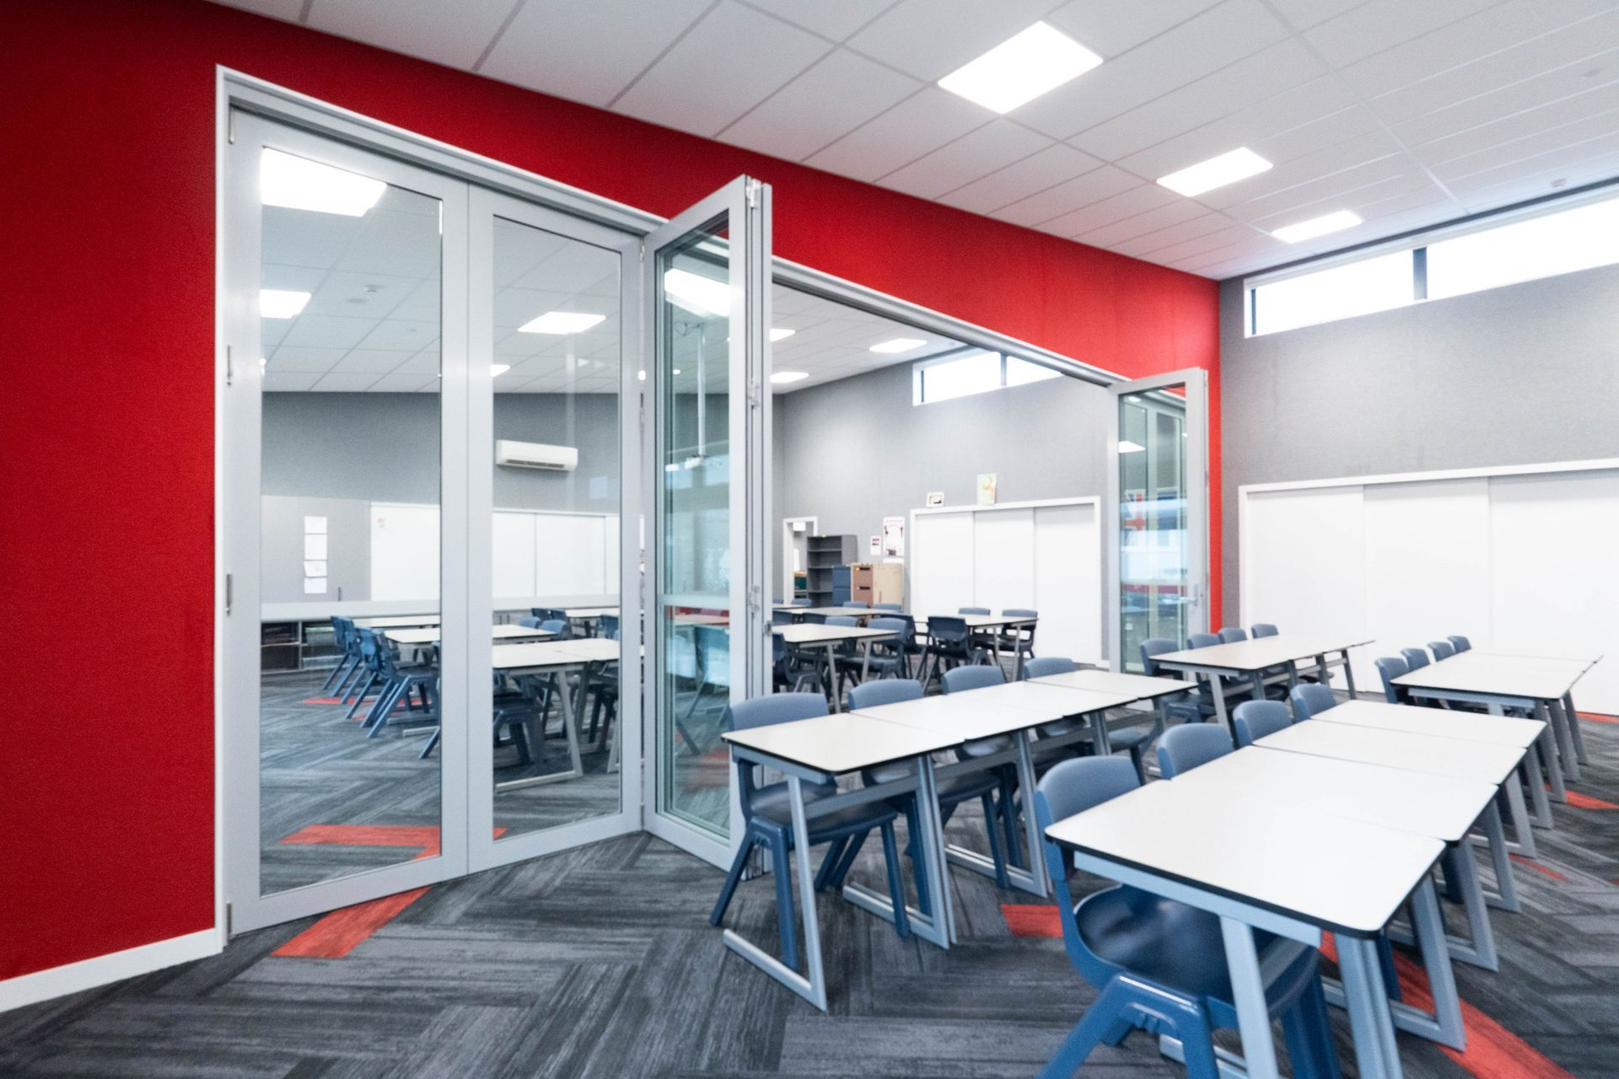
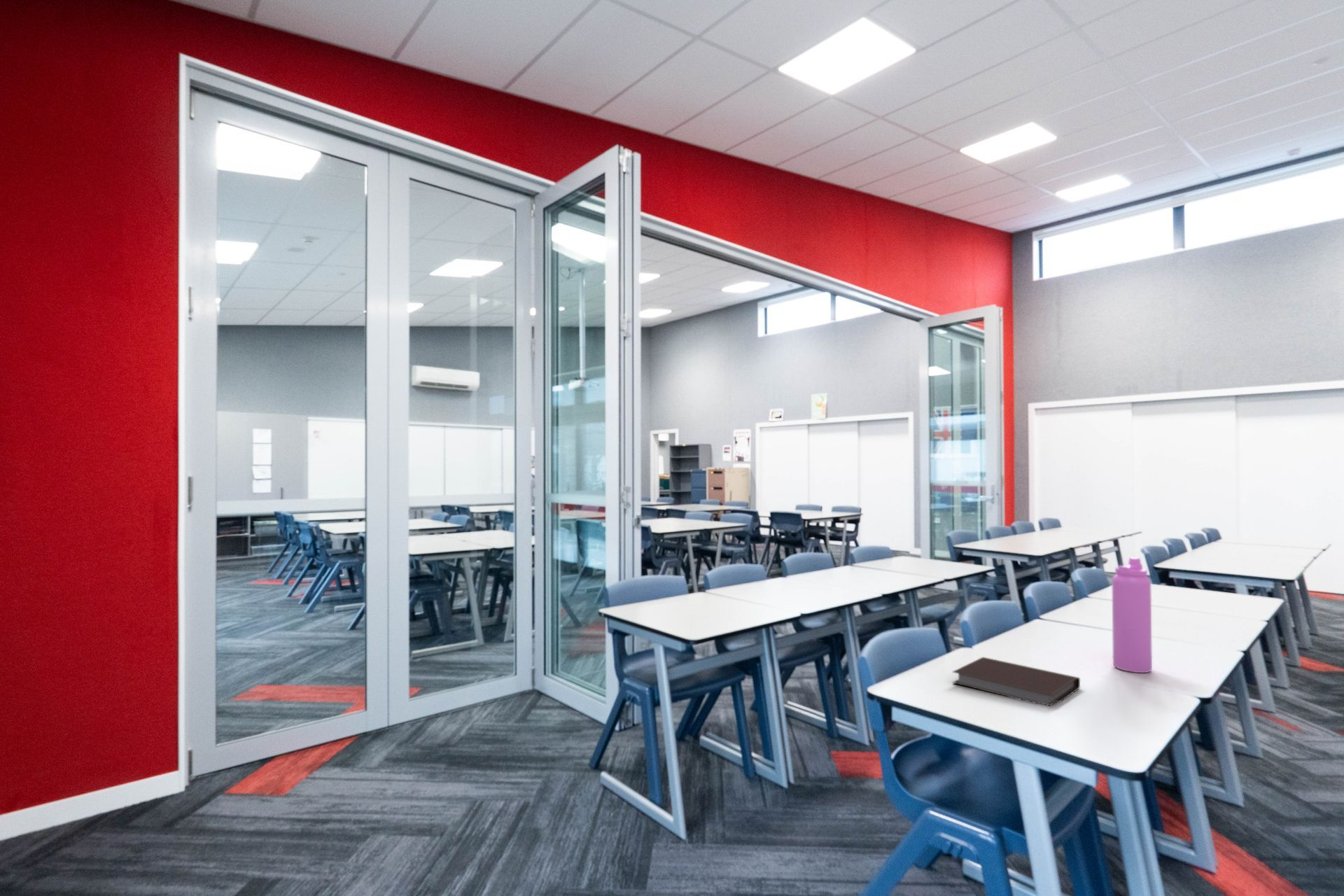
+ water bottle [1112,556,1153,673]
+ notebook [952,657,1081,707]
